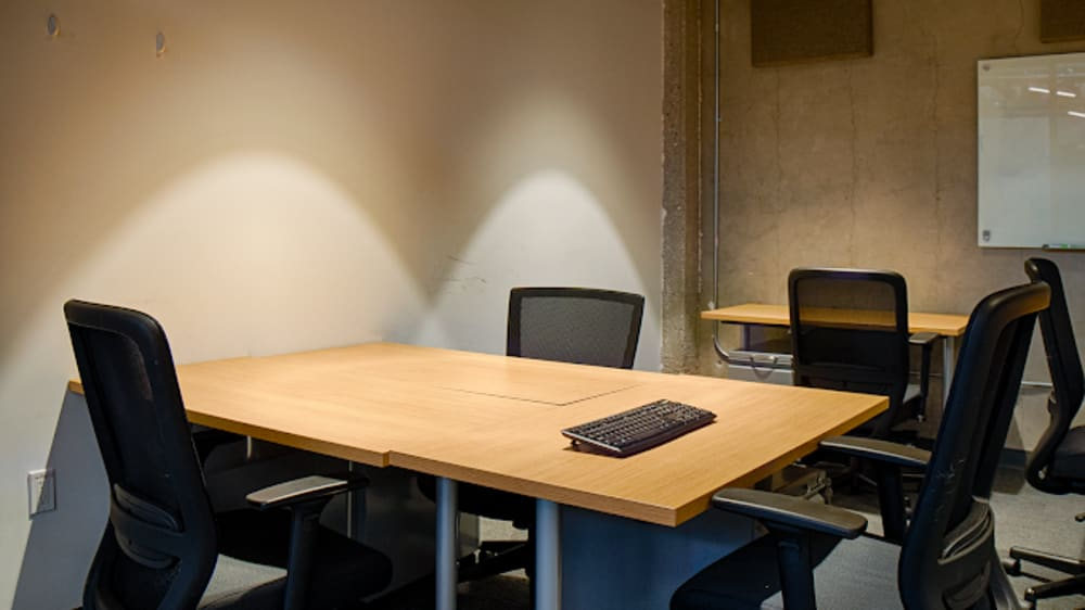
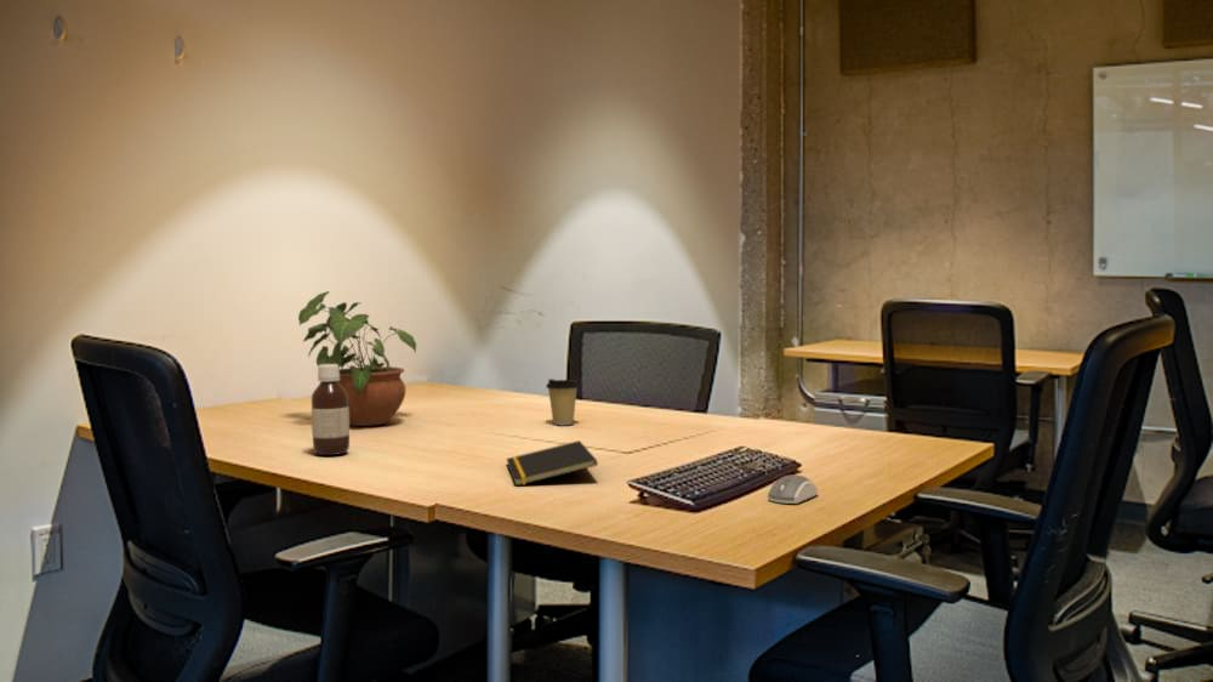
+ bottle [311,364,351,456]
+ computer mouse [765,473,819,505]
+ notepad [505,439,599,487]
+ coffee cup [545,377,581,426]
+ potted plant [297,290,417,427]
